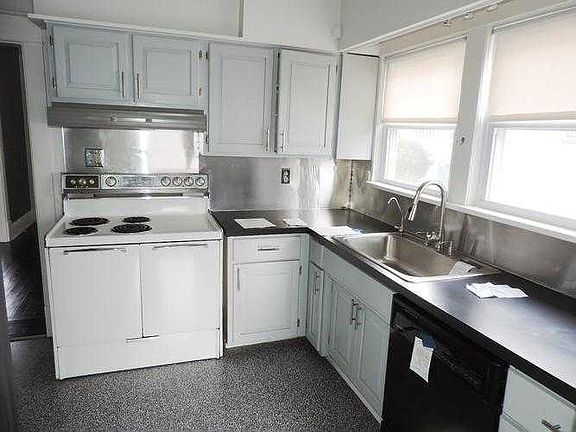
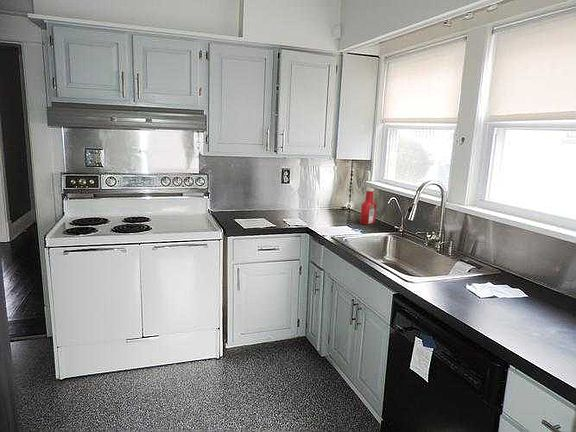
+ soap bottle [359,187,377,226]
